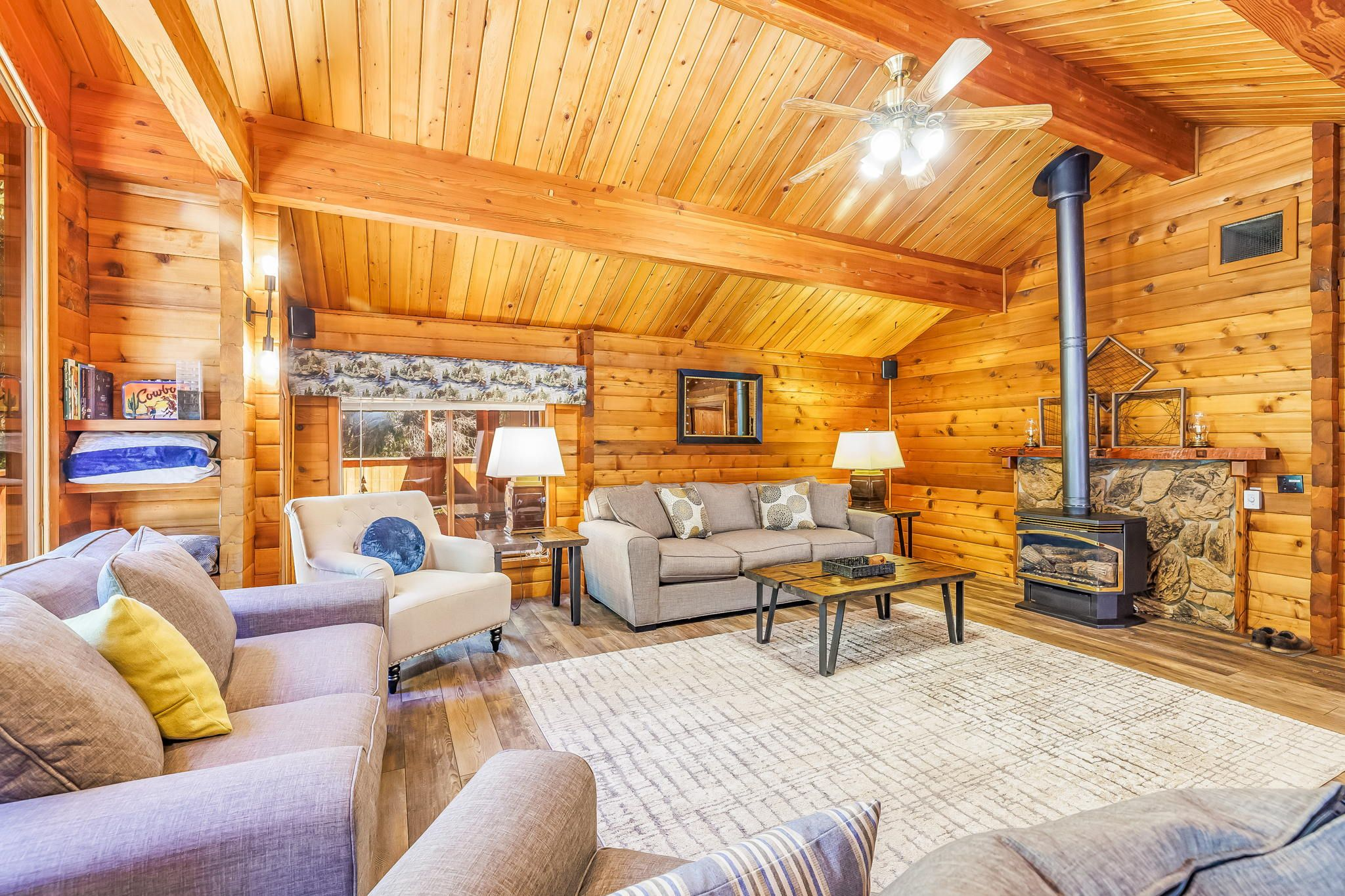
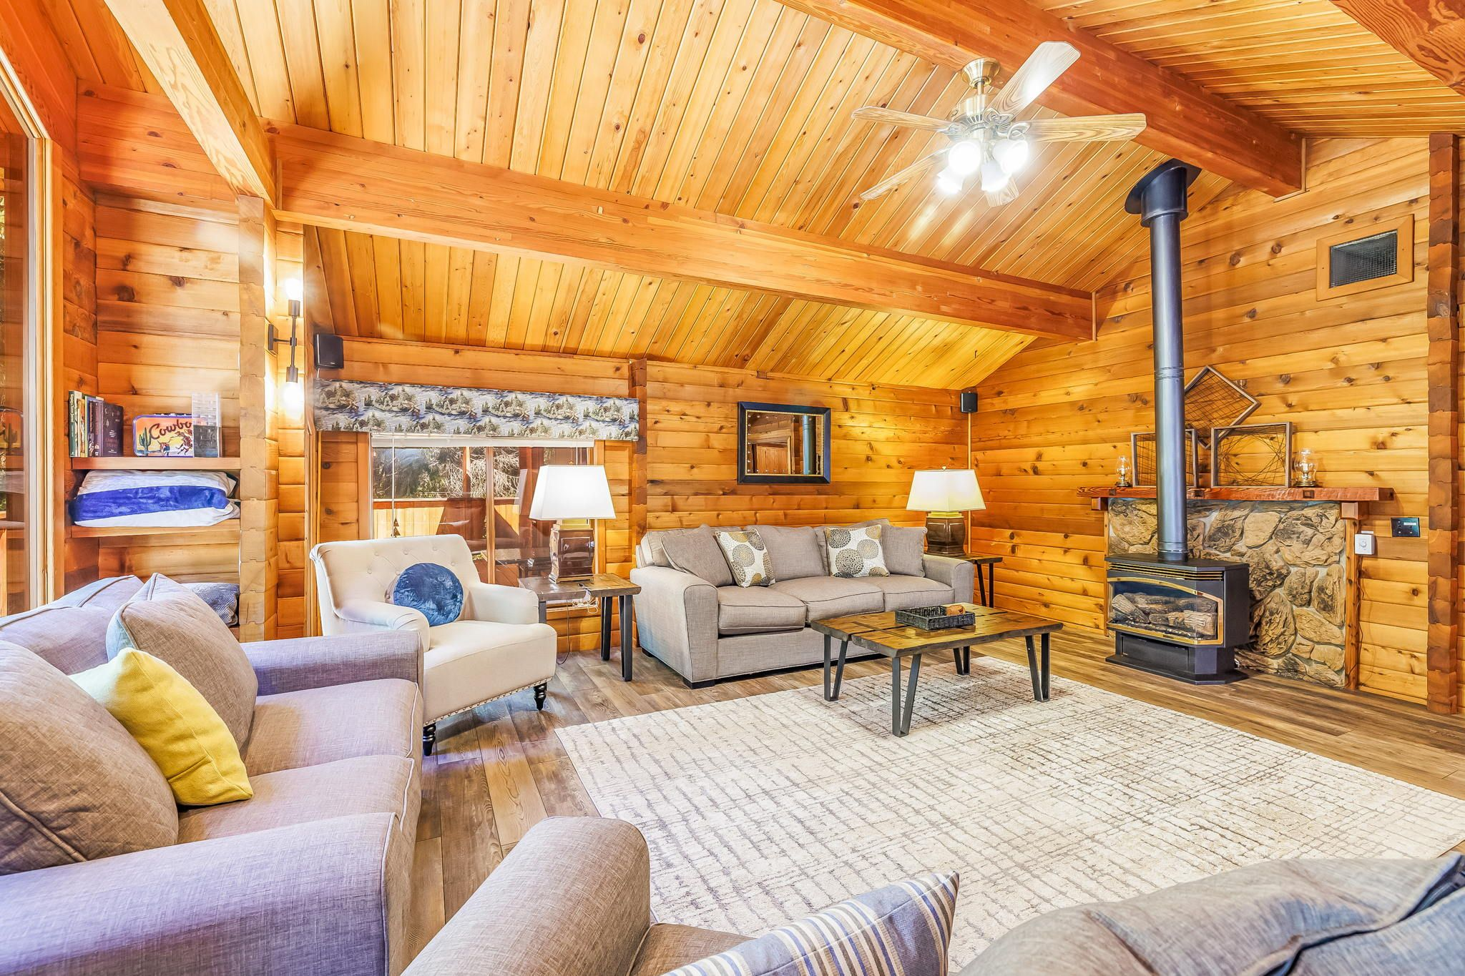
- shoes [1240,626,1320,658]
